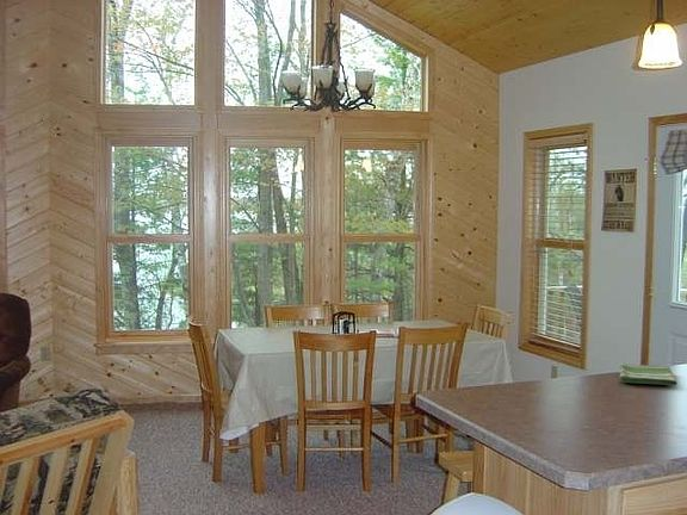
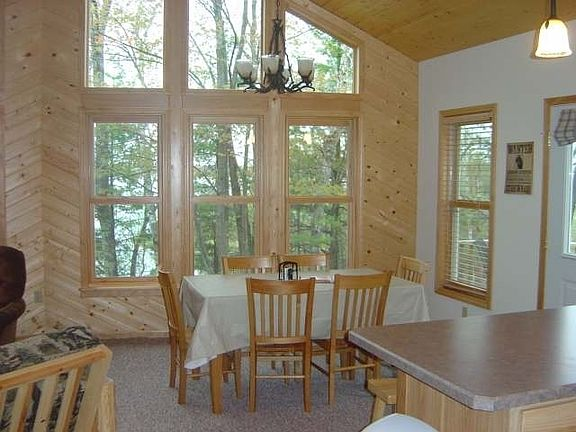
- dish towel [618,362,679,386]
